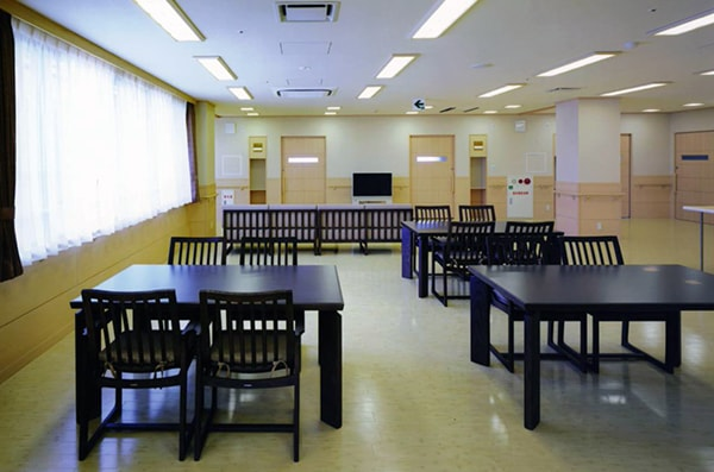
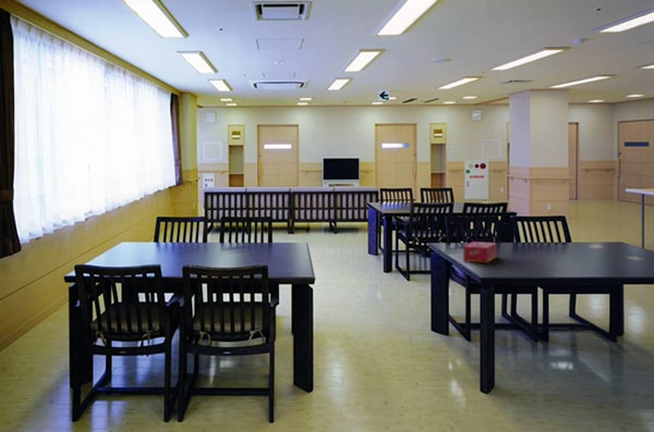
+ tissue box [462,240,497,264]
